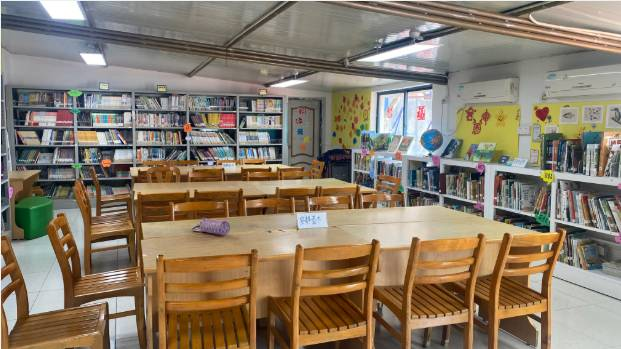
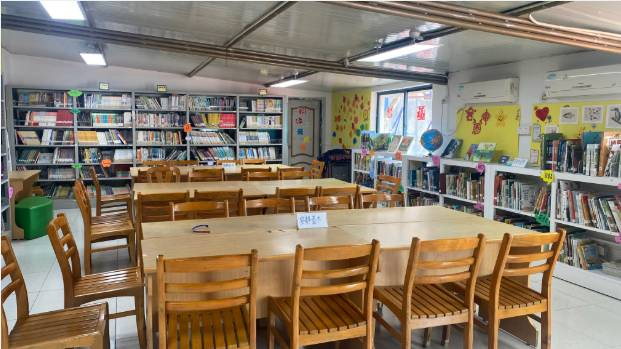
- pencil case [197,216,231,236]
